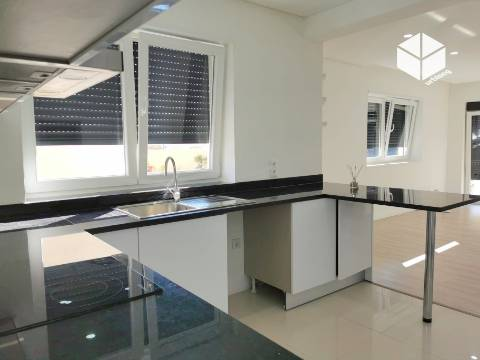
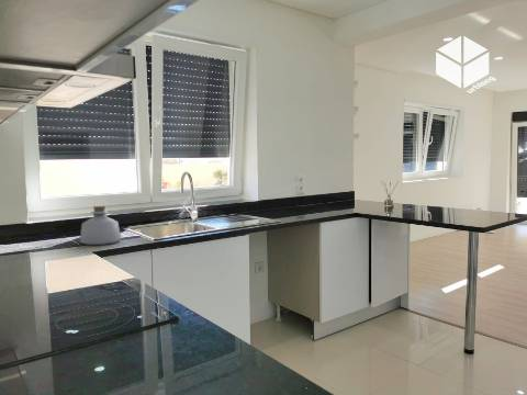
+ bottle [79,204,122,246]
